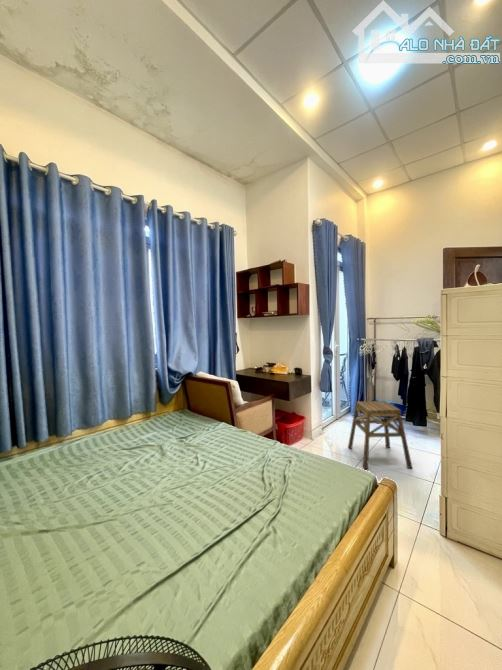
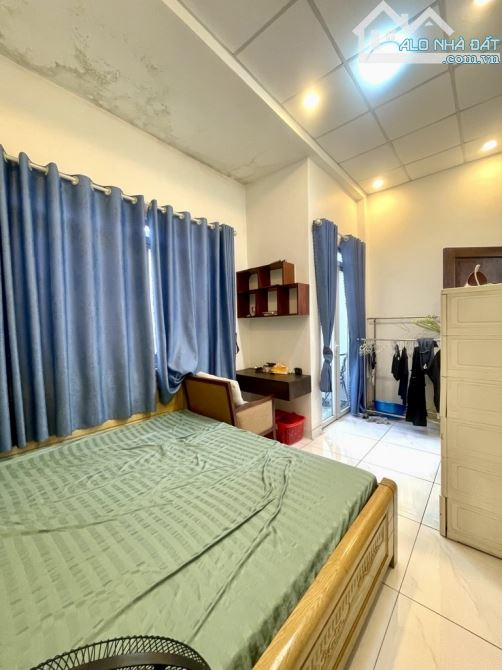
- stool [347,400,413,470]
